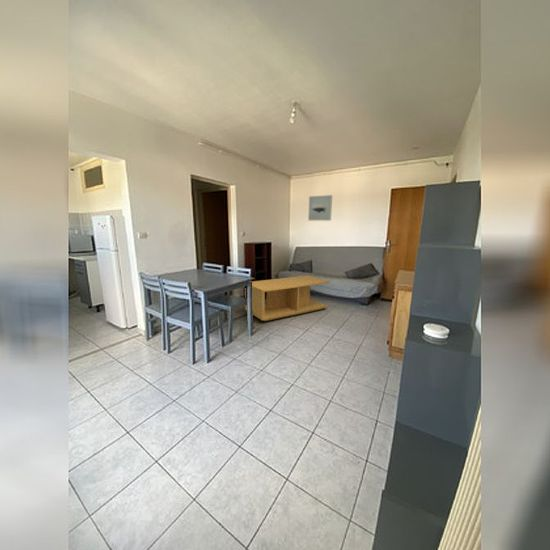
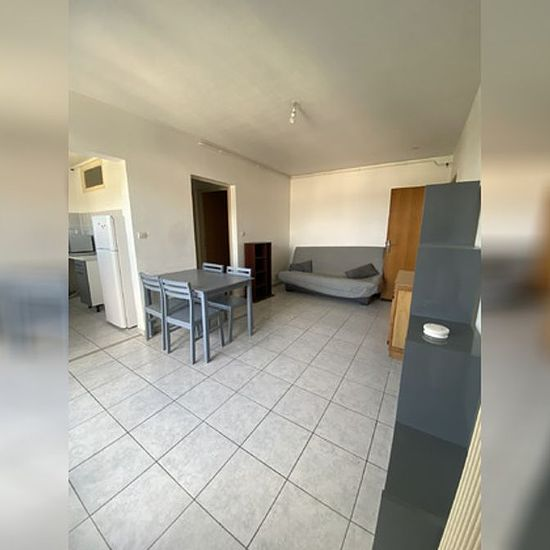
- wall art [307,194,333,222]
- coffee table [244,274,330,322]
